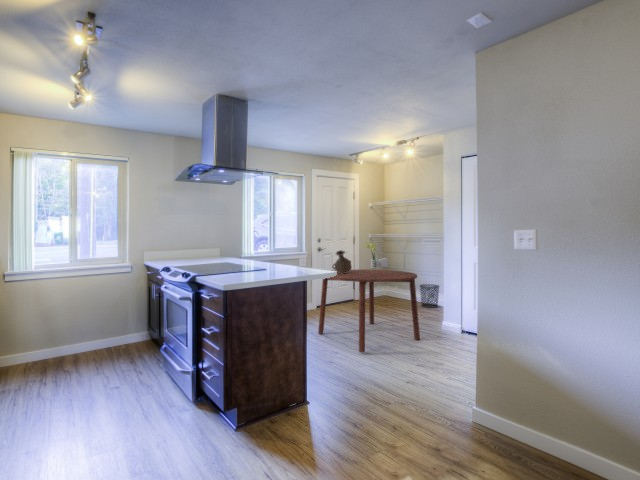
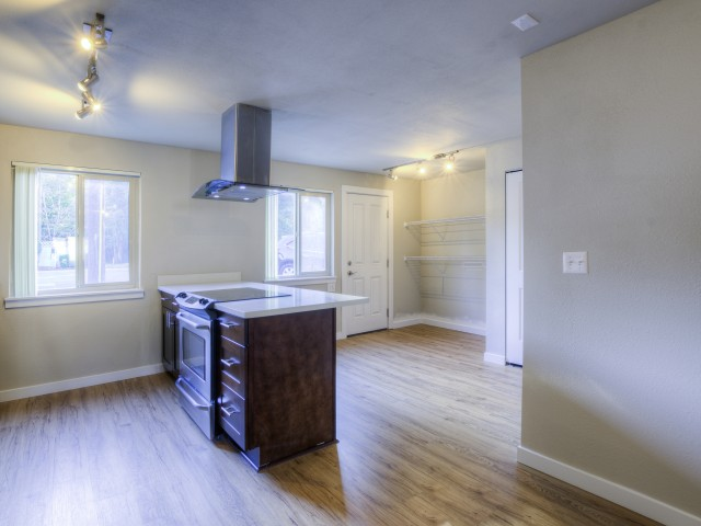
- bouquet [365,242,389,274]
- ceramic jug [331,249,353,274]
- dining table [317,269,421,353]
- waste bin [418,283,441,309]
